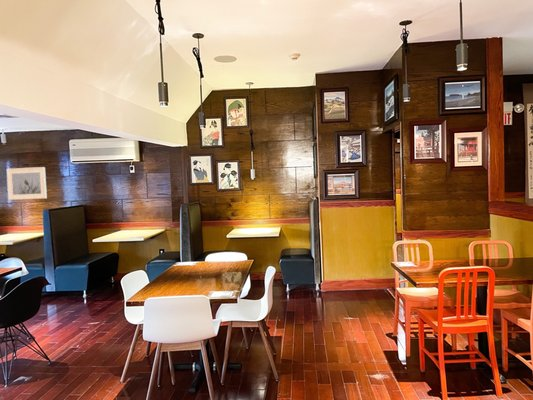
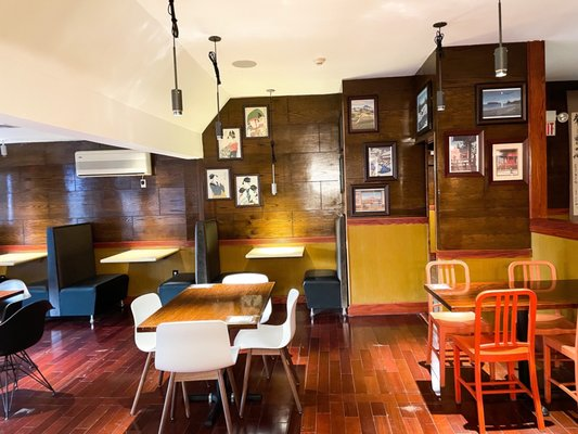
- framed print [6,166,48,201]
